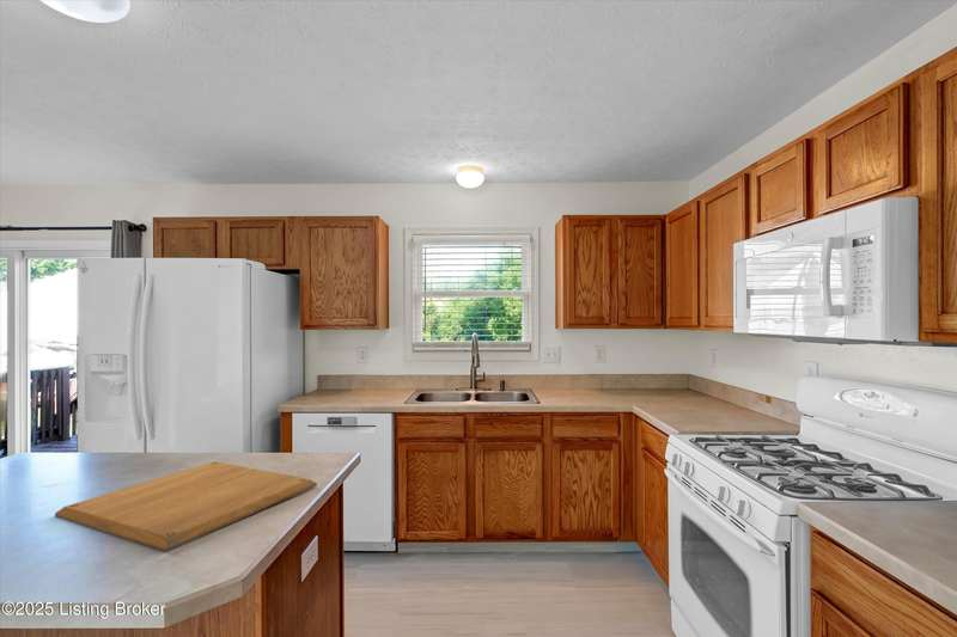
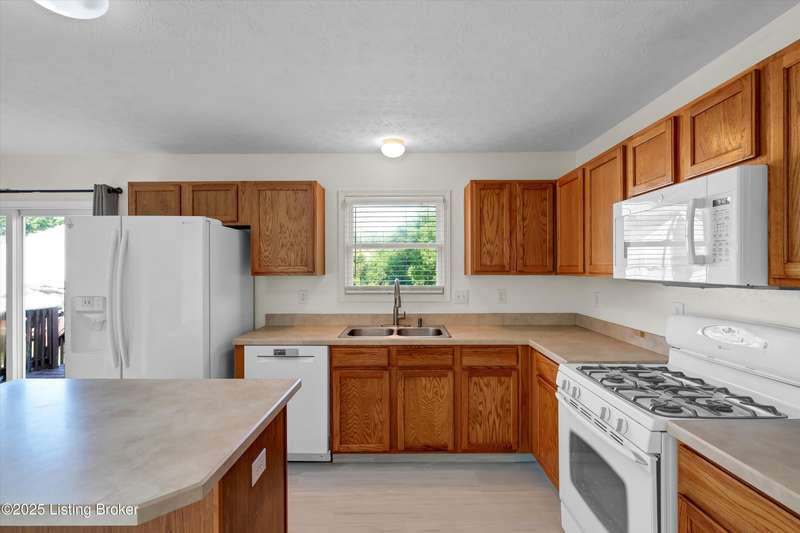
- chopping board [54,460,318,553]
